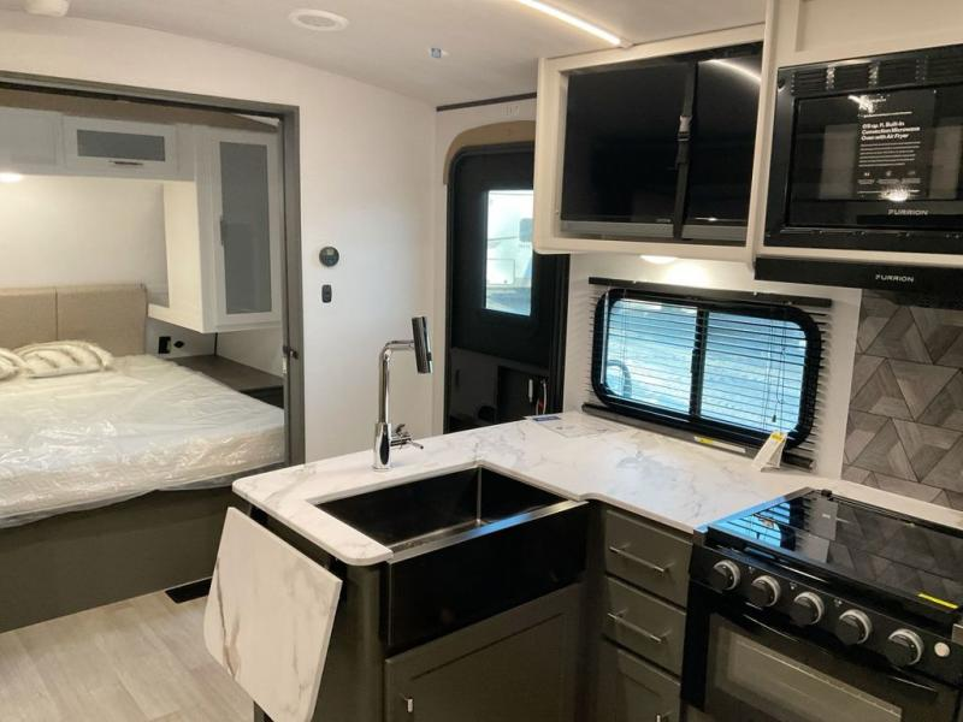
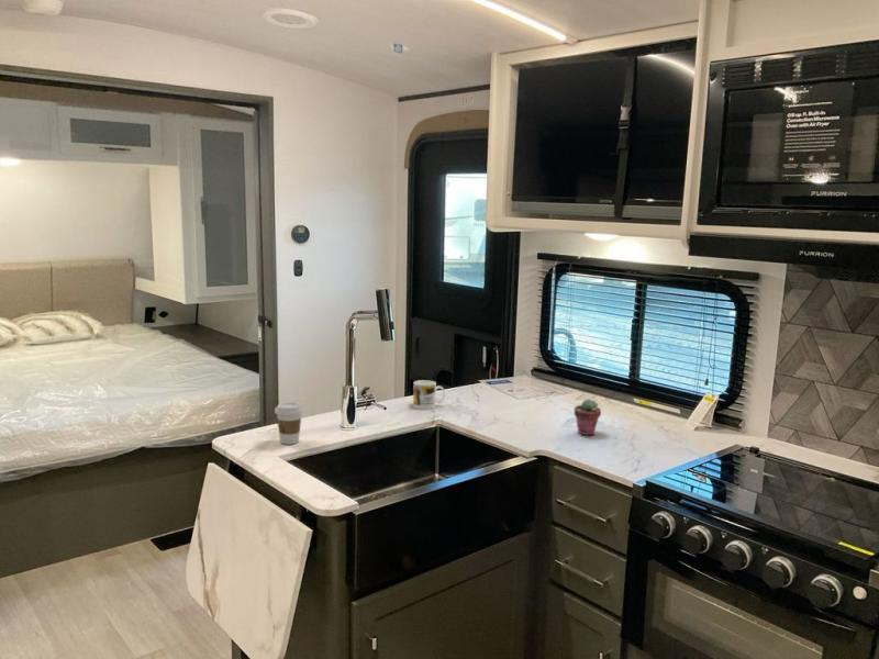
+ mug [412,379,446,411]
+ potted succulent [574,398,602,436]
+ coffee cup [274,401,304,446]
